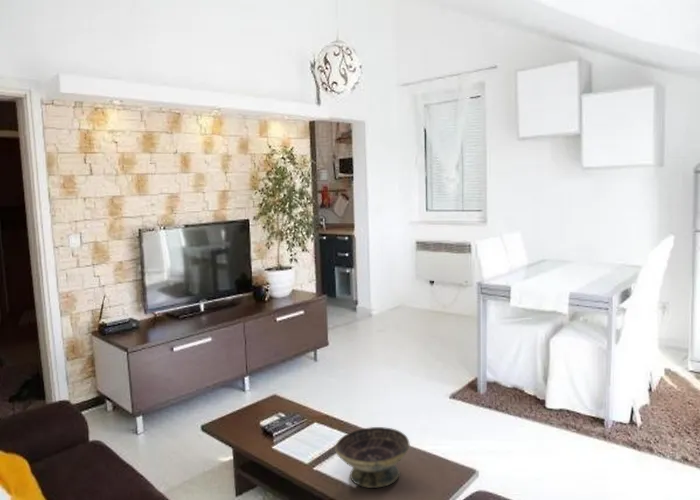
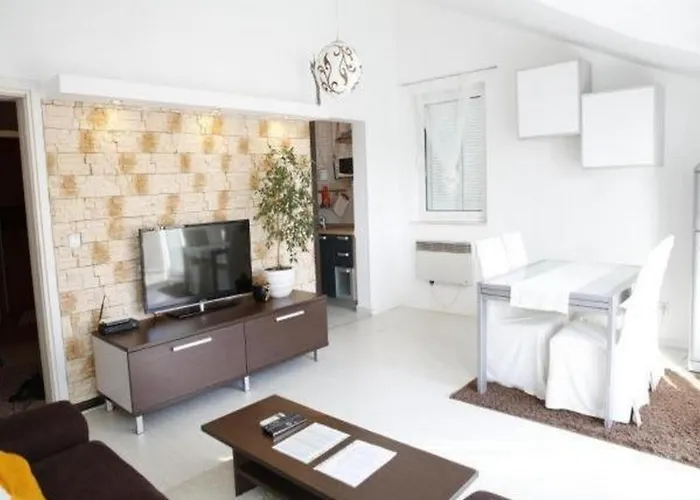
- decorative bowl [334,426,410,489]
